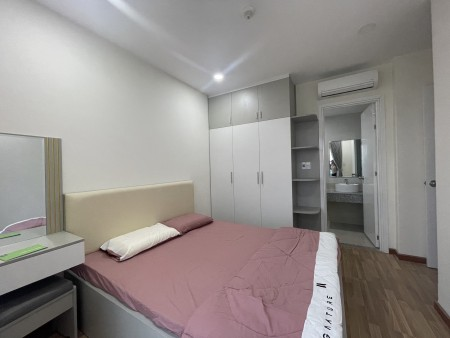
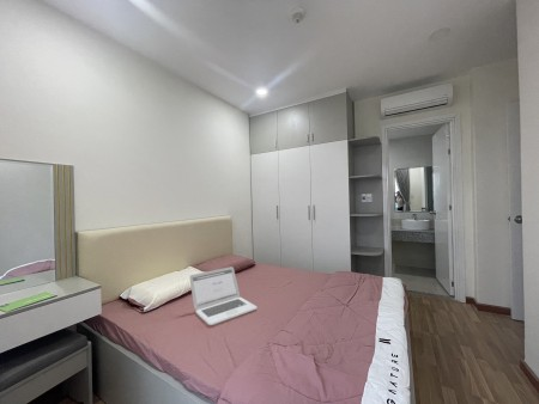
+ laptop [188,265,258,326]
